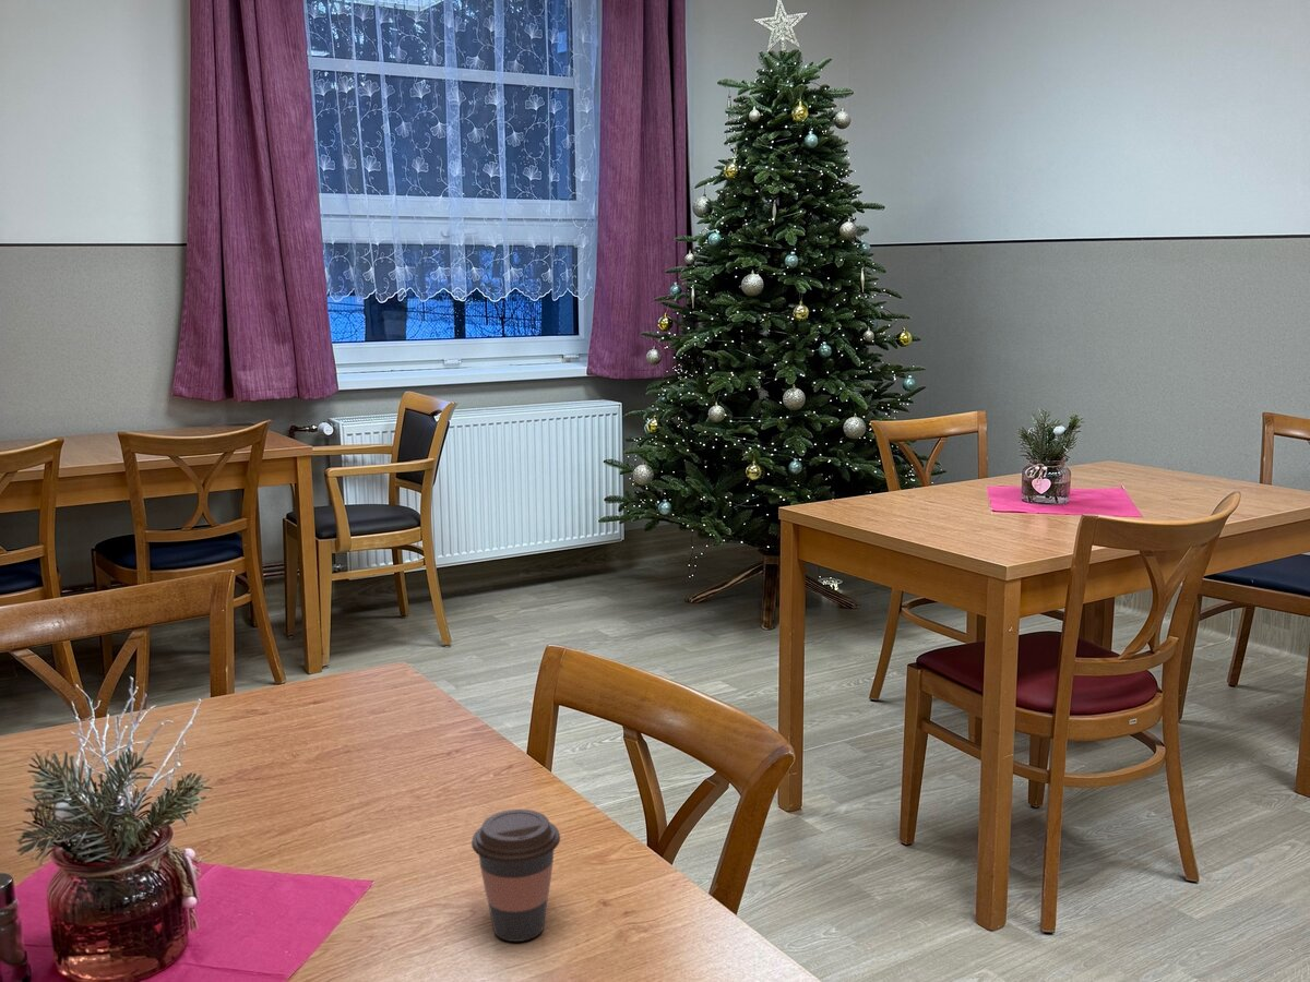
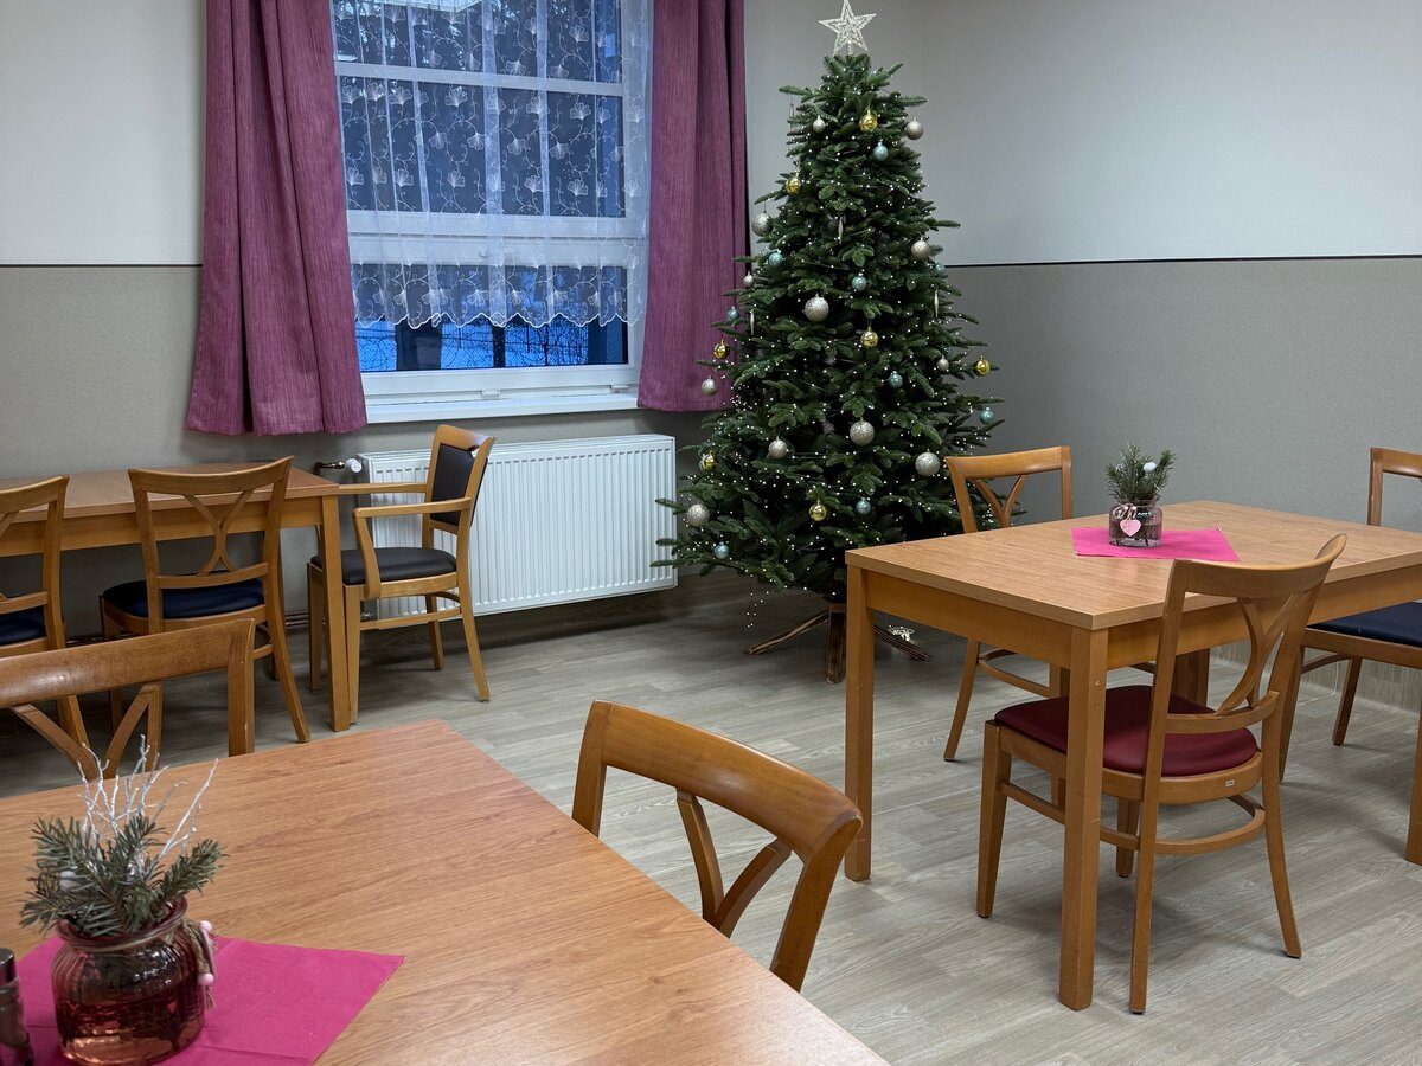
- coffee cup [471,809,561,943]
